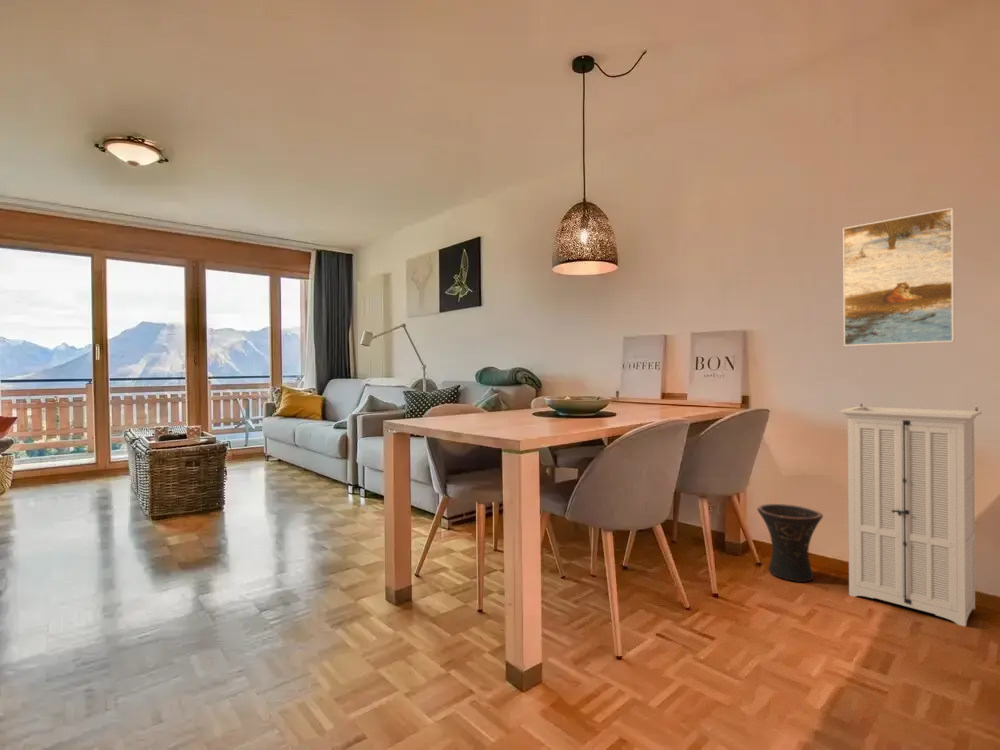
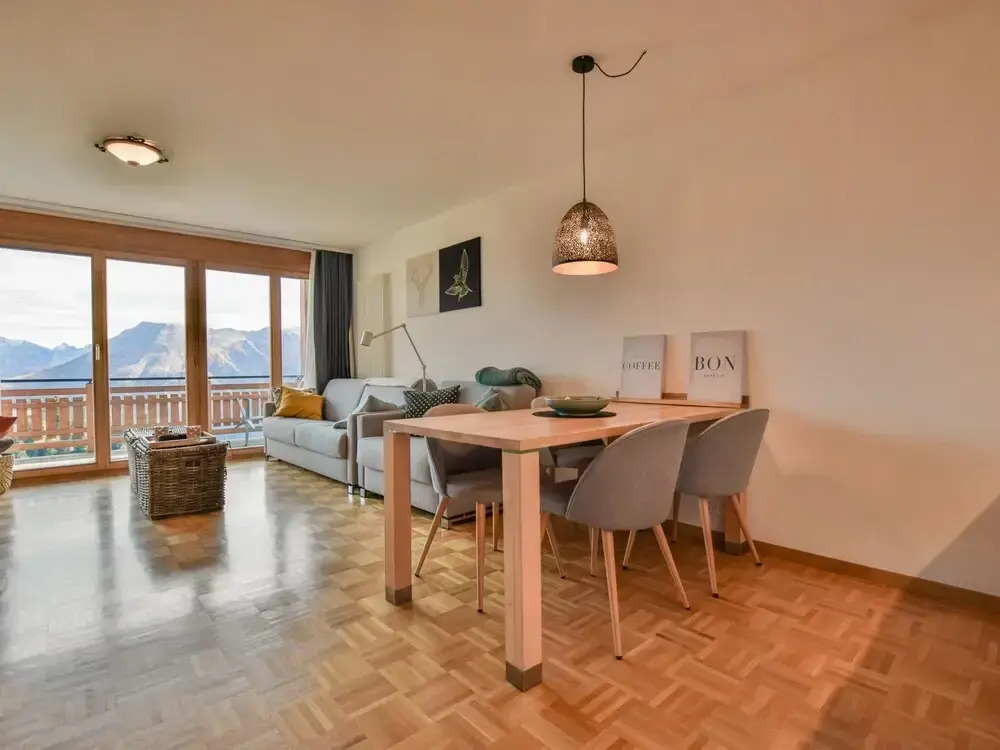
- storage cabinet [839,402,983,627]
- vase [756,503,824,583]
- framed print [842,207,956,347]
